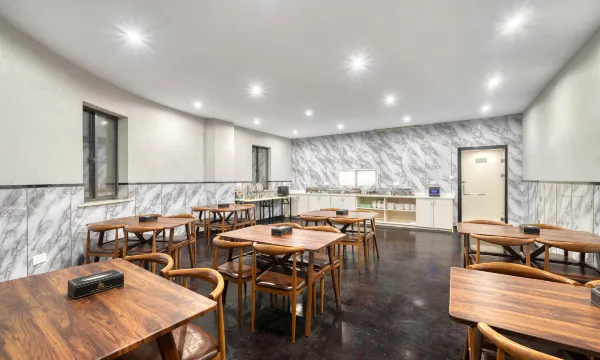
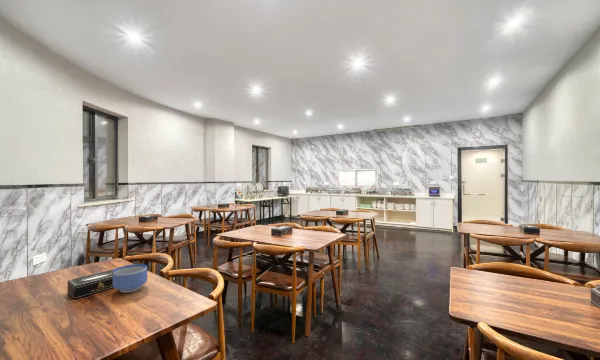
+ bowl [112,263,148,294]
